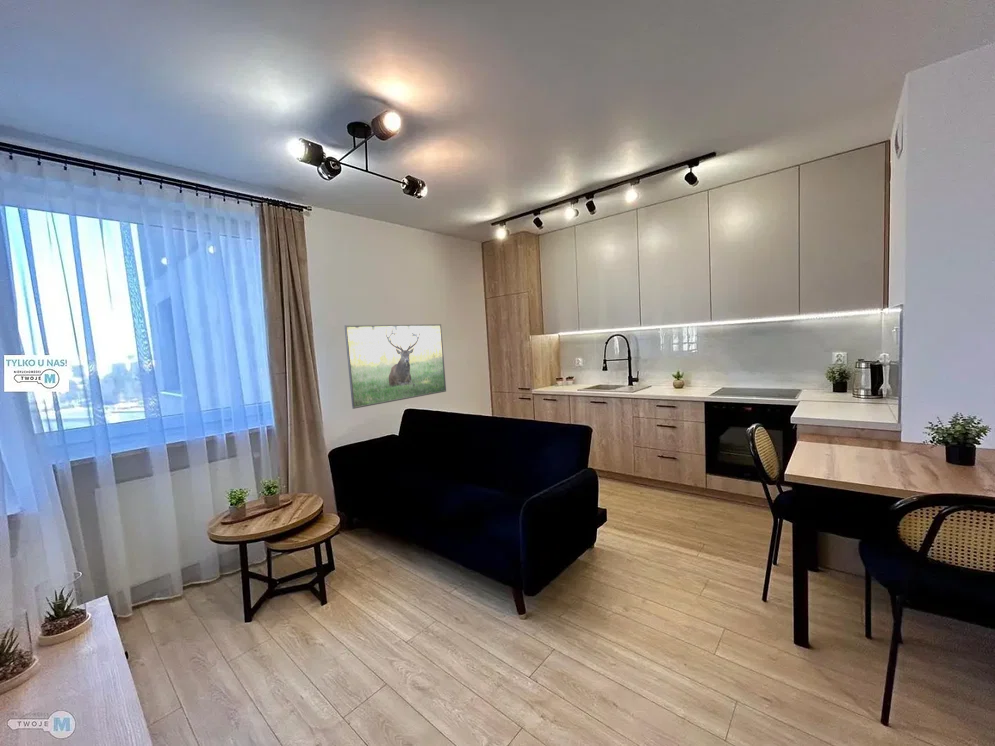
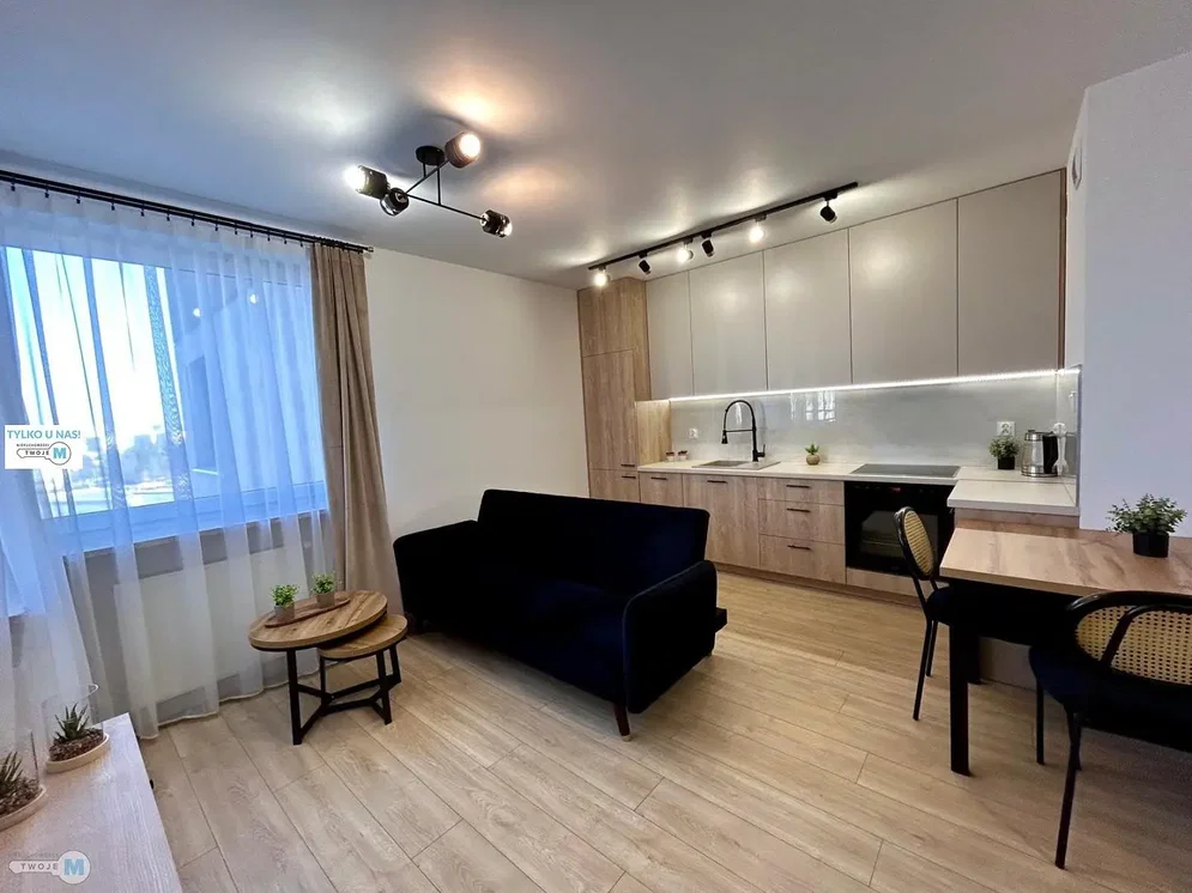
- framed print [344,323,447,410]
